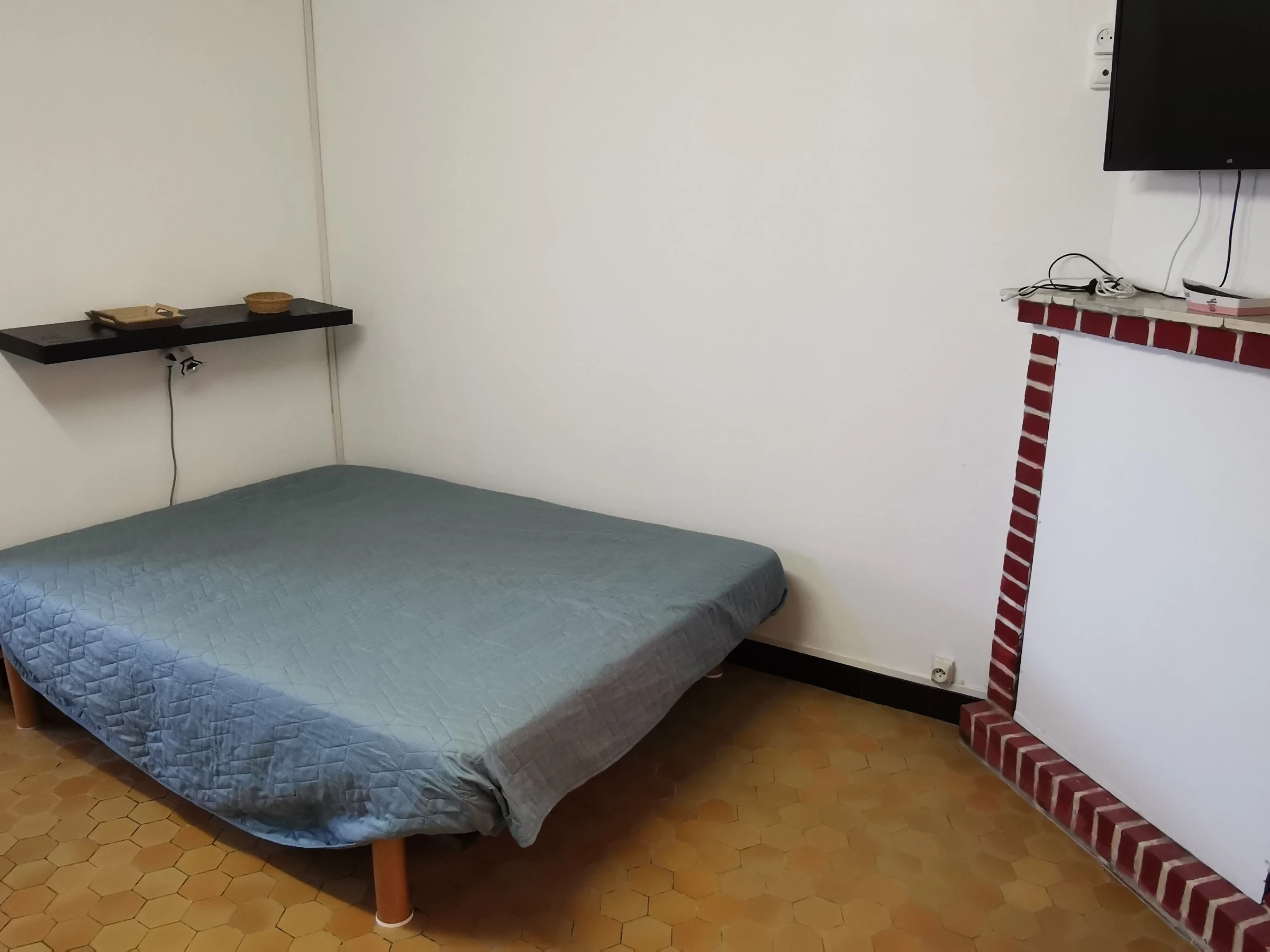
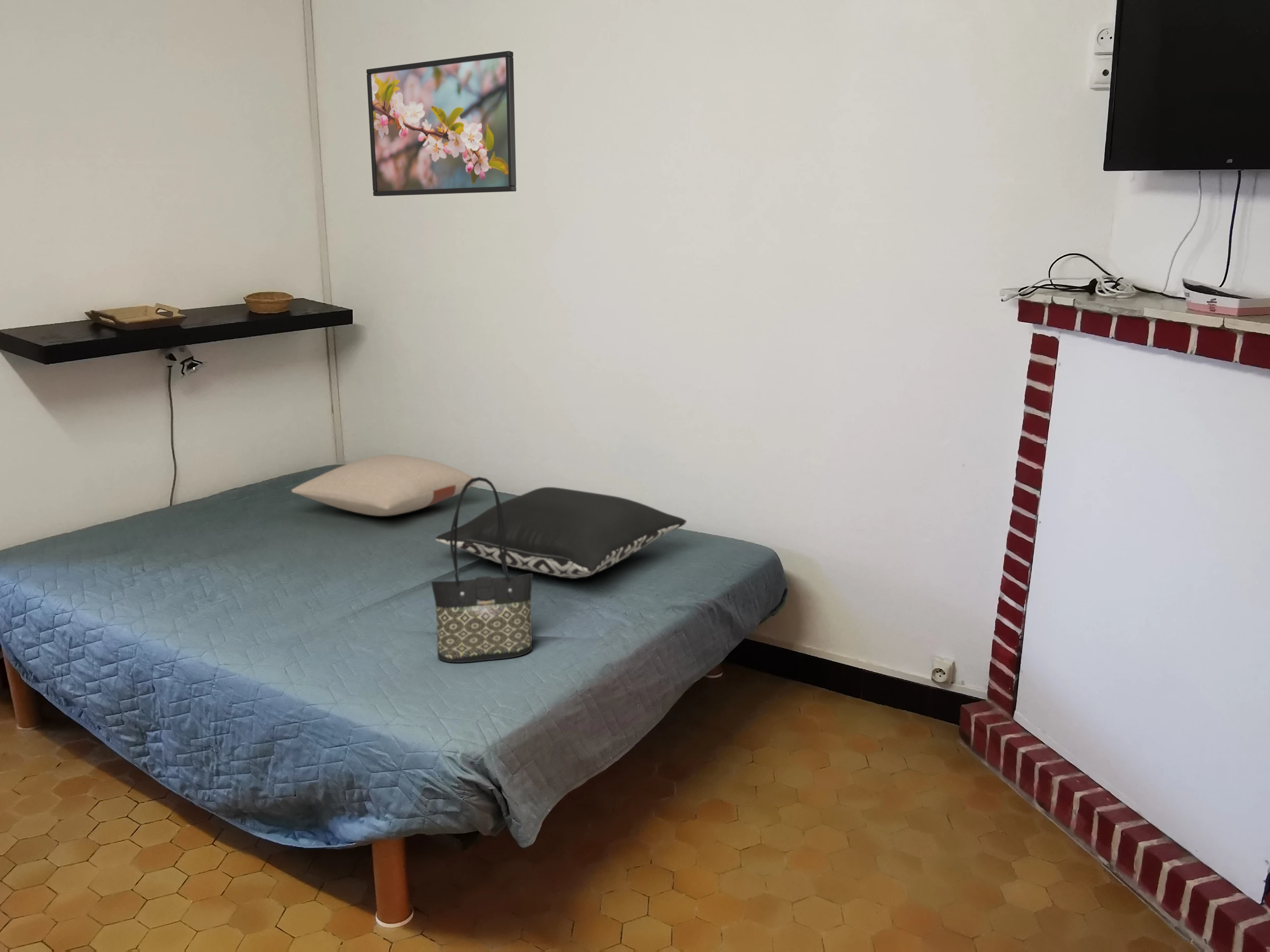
+ pillow [291,454,477,517]
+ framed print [366,50,517,197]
+ pillow [435,487,687,579]
+ tote bag [431,477,533,663]
